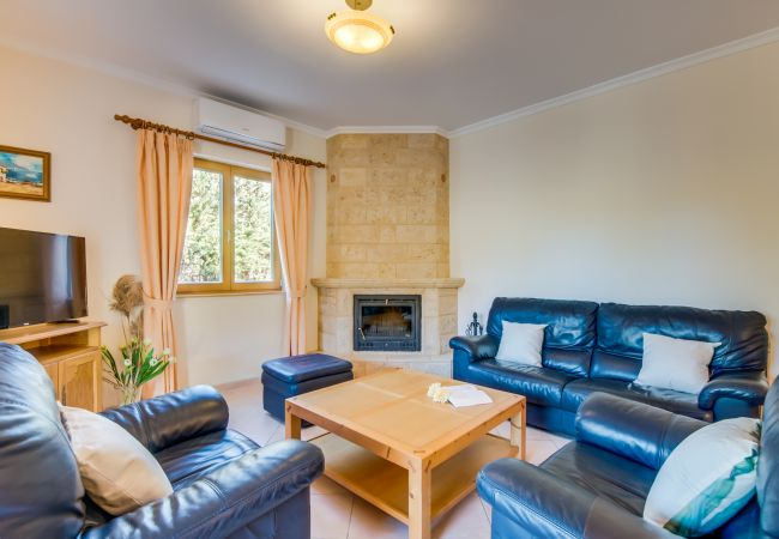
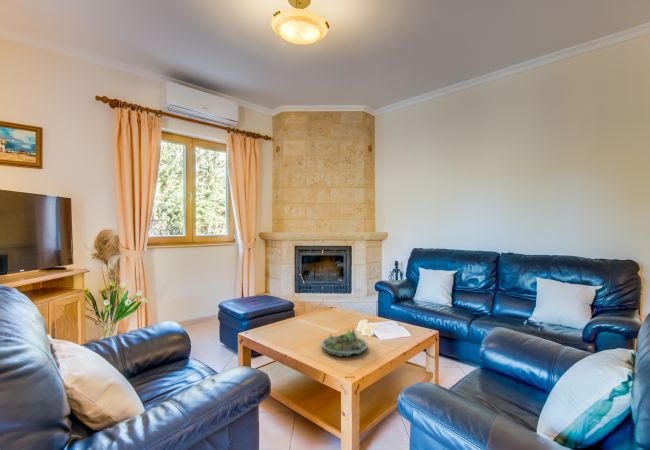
+ succulent planter [320,327,369,358]
